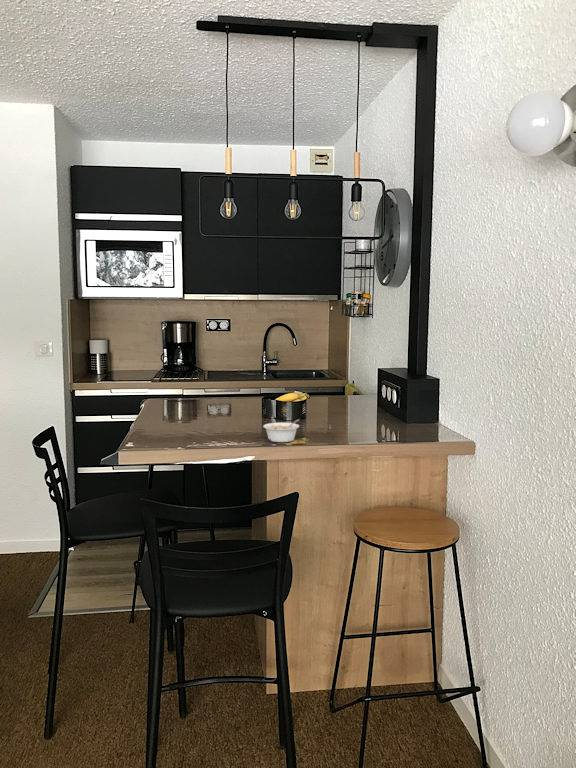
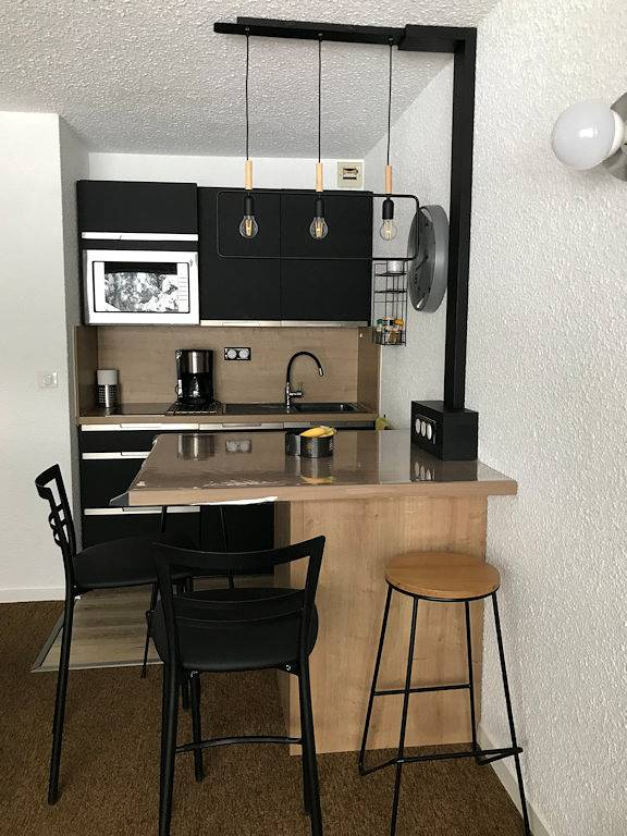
- legume [262,418,300,443]
